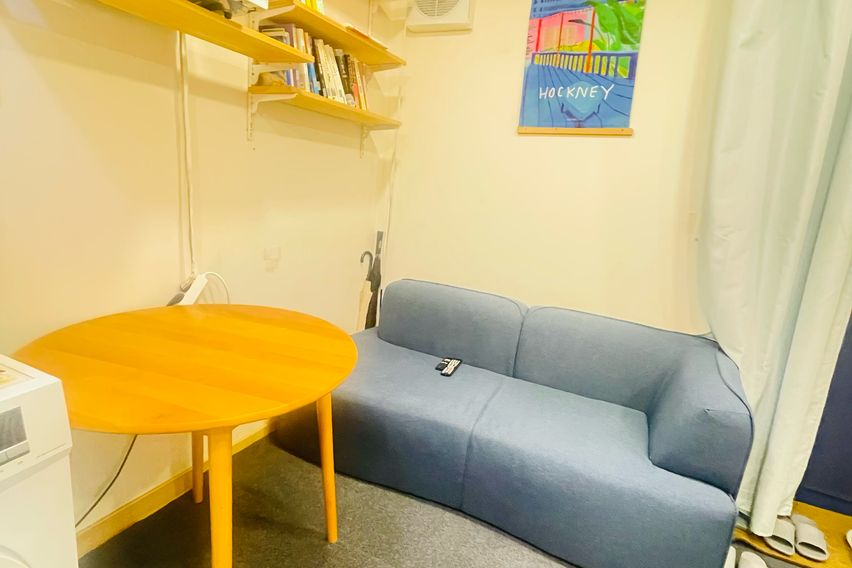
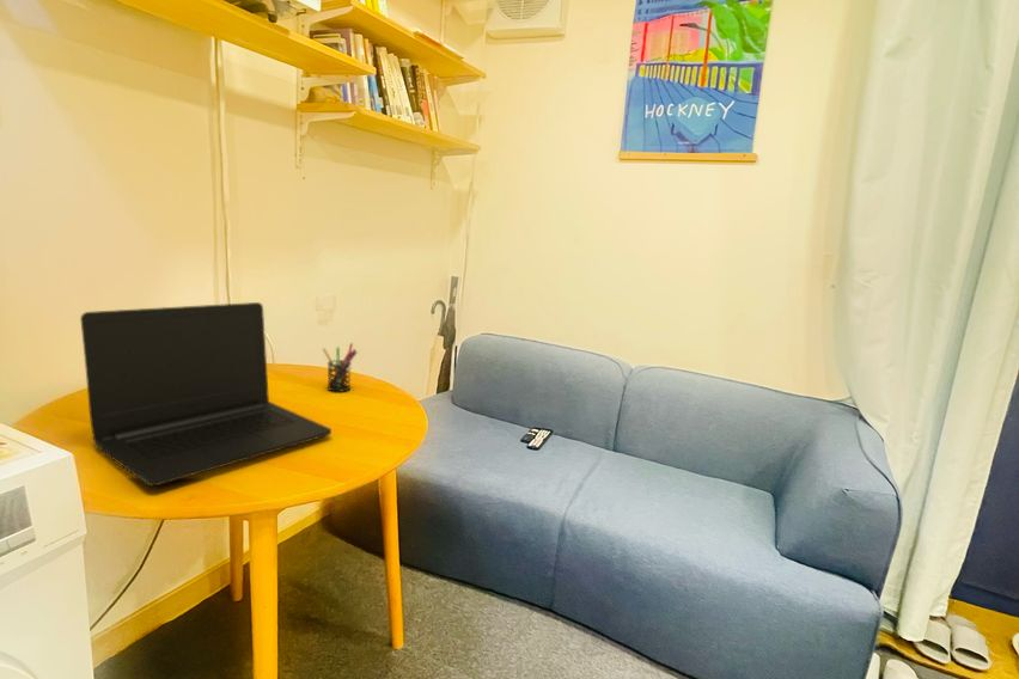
+ laptop [79,301,332,487]
+ pen holder [322,342,358,393]
